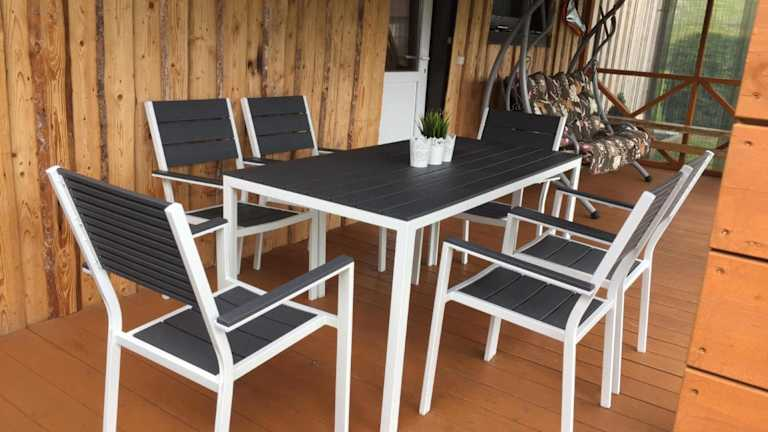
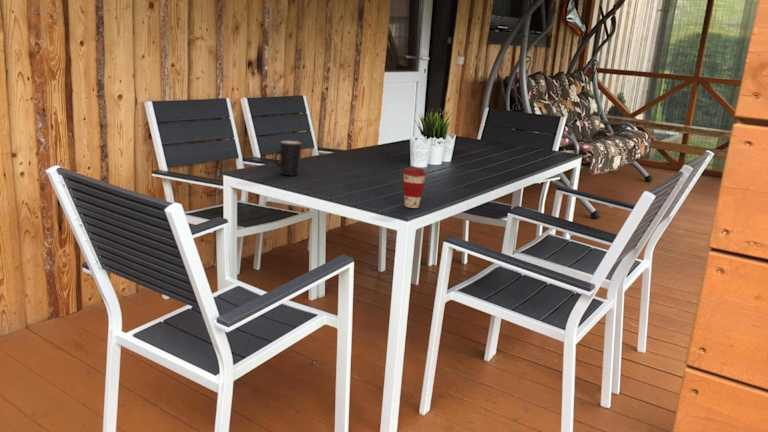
+ coffee cup [402,167,427,209]
+ mug [273,140,303,176]
